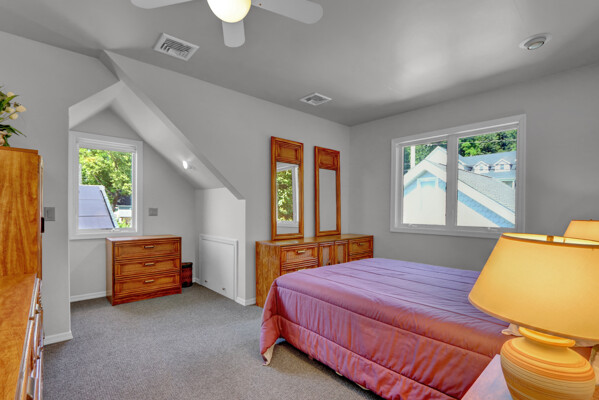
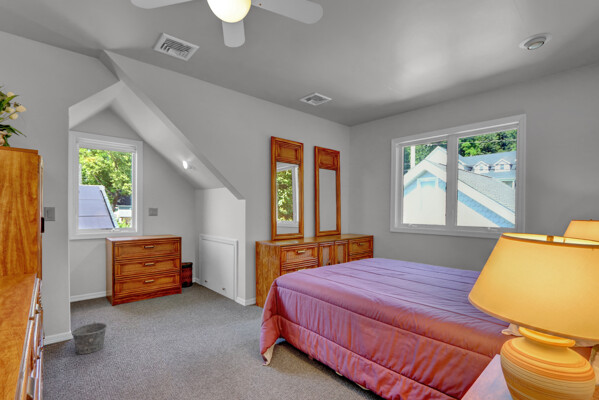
+ bucket [71,312,108,355]
